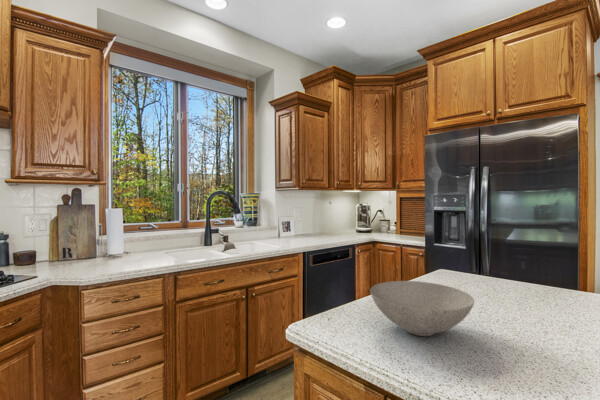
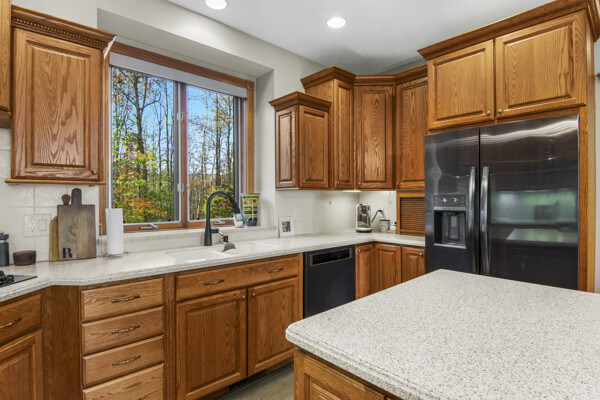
- bowl [369,280,475,337]
